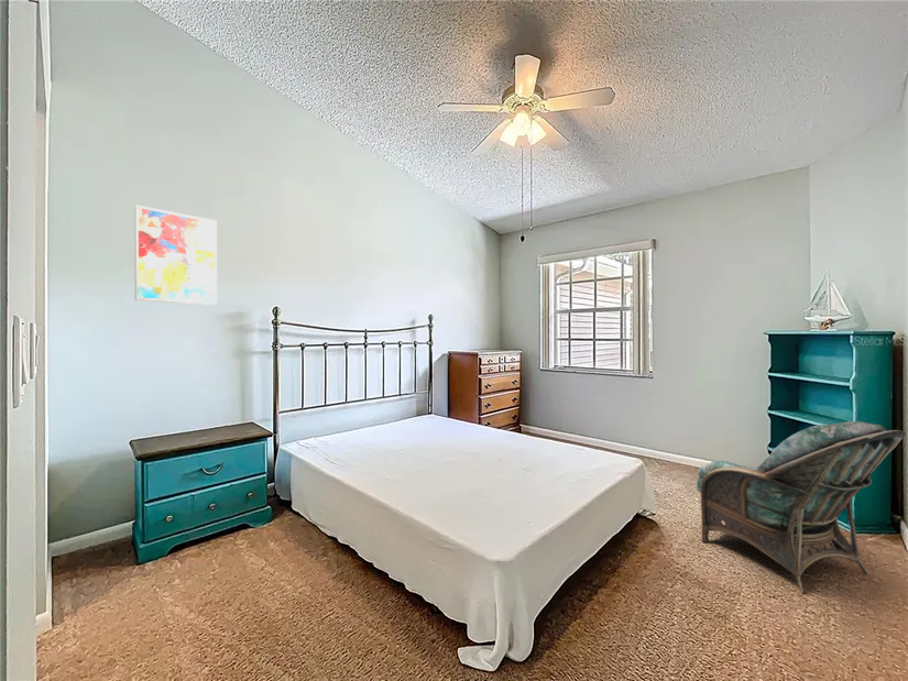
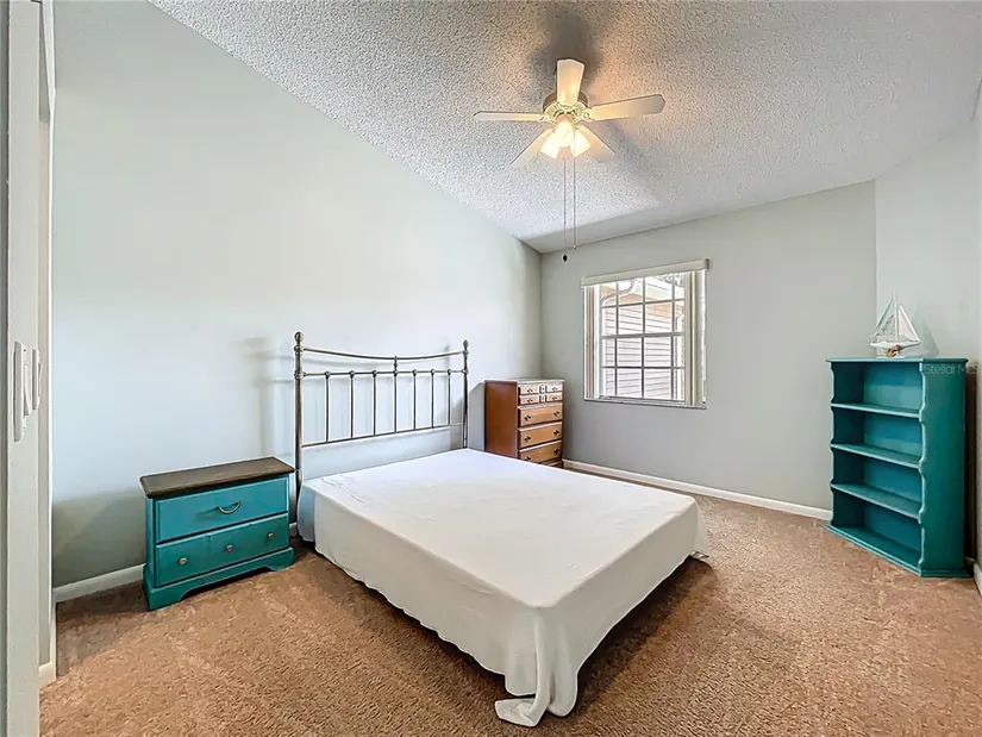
- armchair [696,420,906,592]
- wall art [134,204,218,306]
